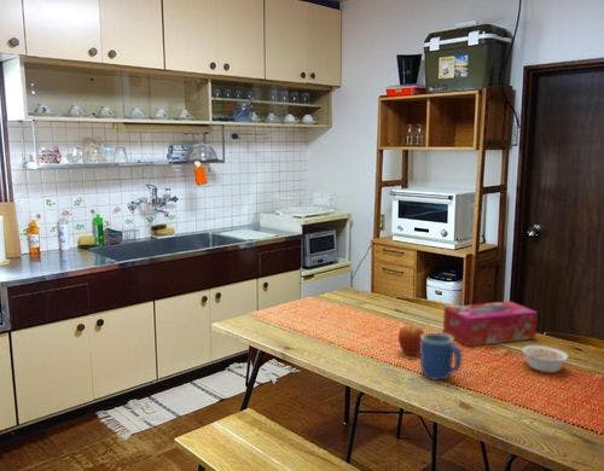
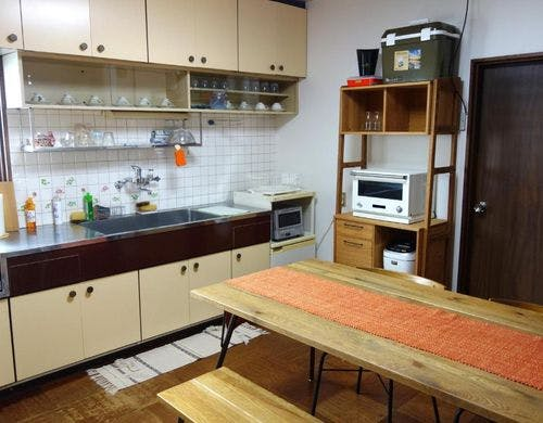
- legume [521,344,569,373]
- tissue box [442,301,539,348]
- mug [419,332,464,382]
- fruit [397,325,425,356]
